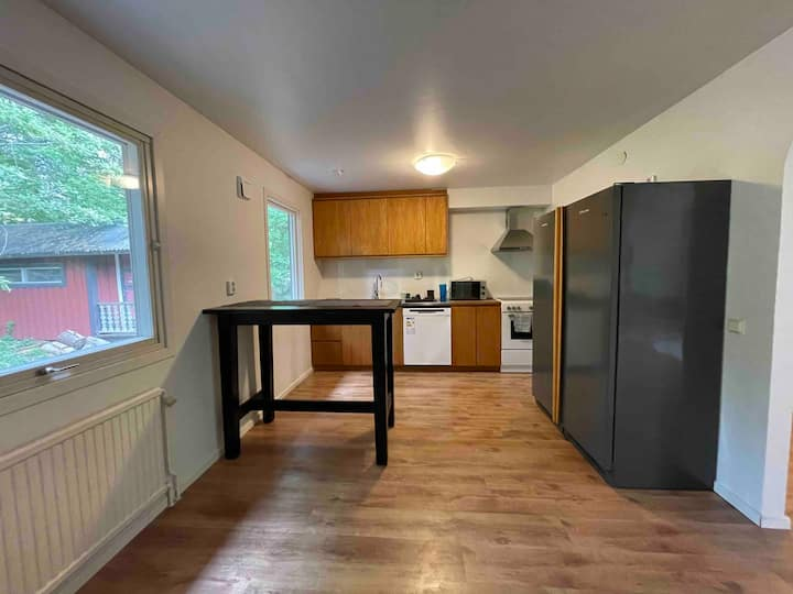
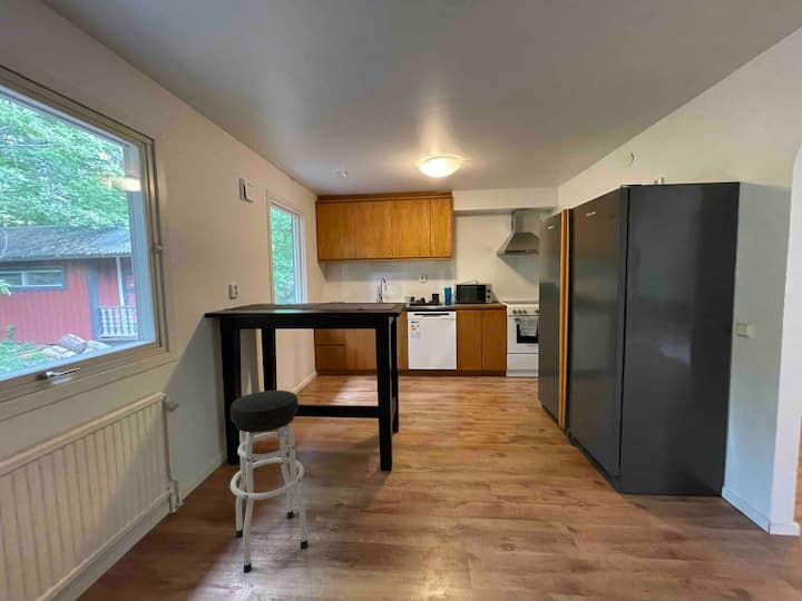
+ bar stool [229,390,309,573]
